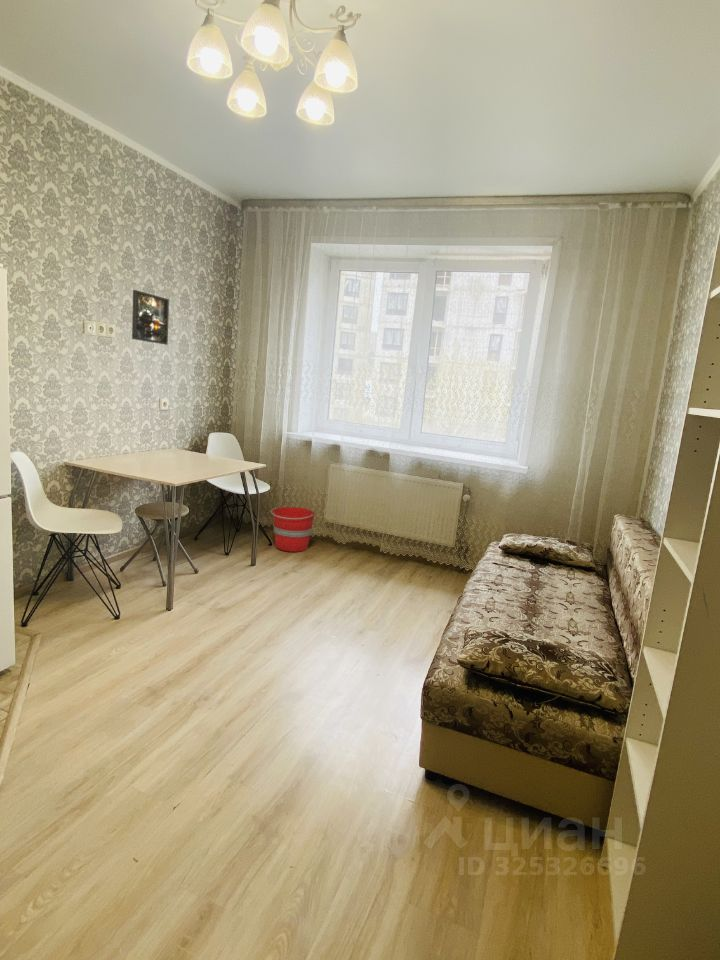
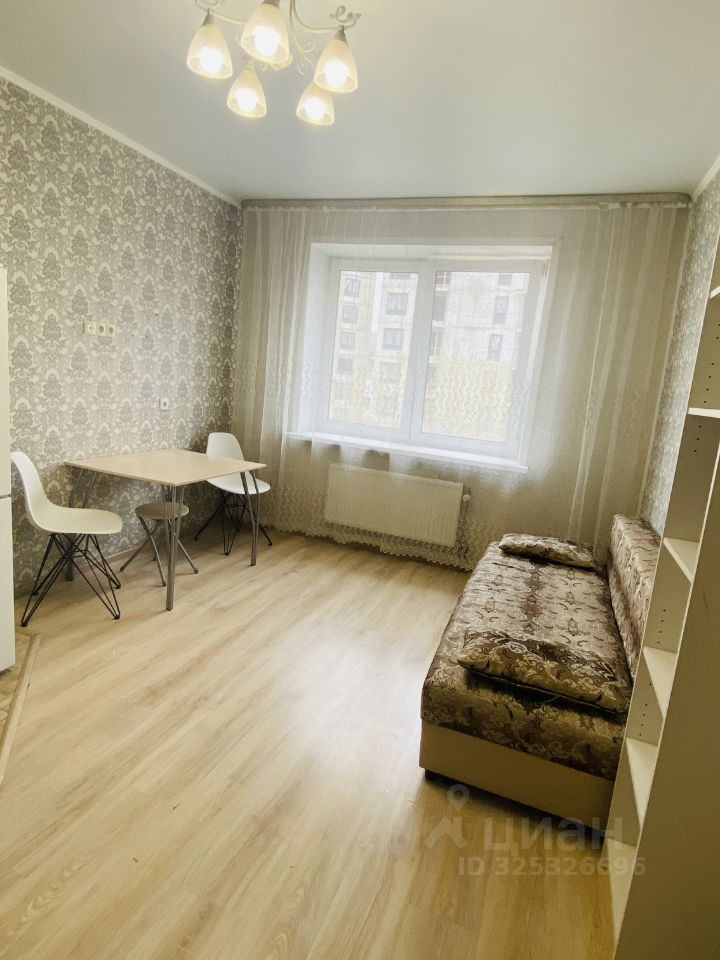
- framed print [131,289,170,346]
- bucket [270,506,316,553]
